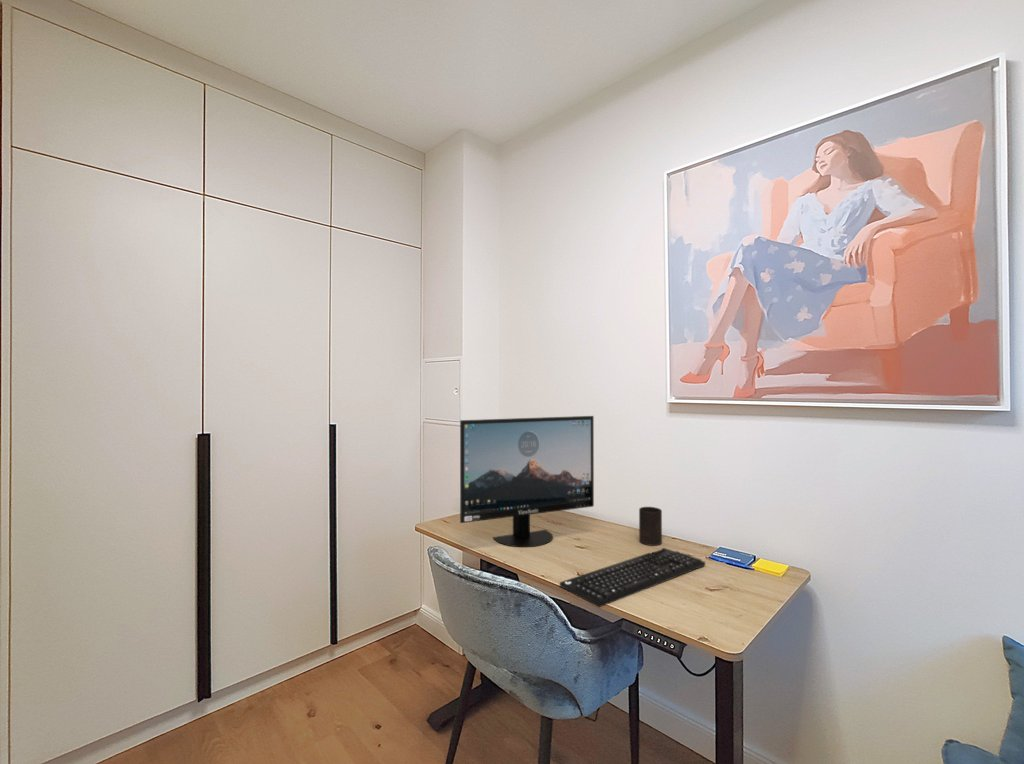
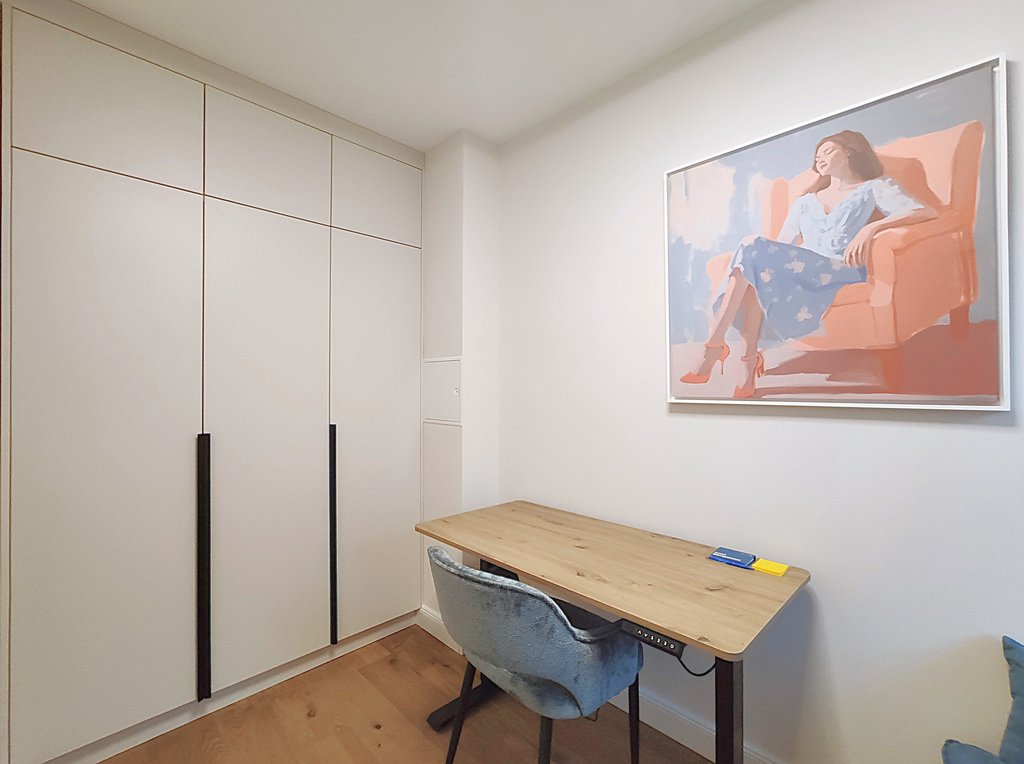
- monitor [459,415,595,548]
- keyboard [559,547,706,608]
- cup [638,506,663,547]
